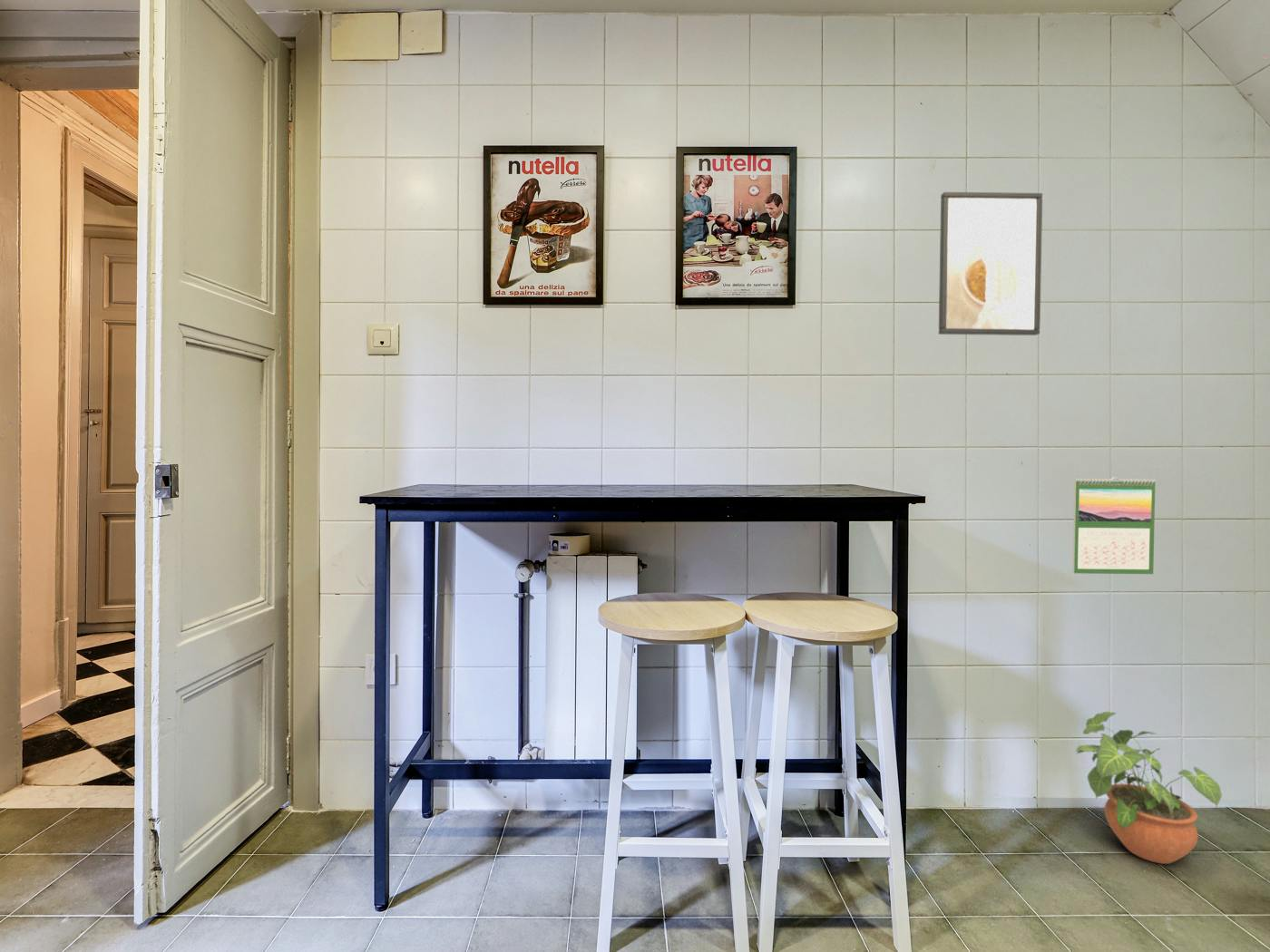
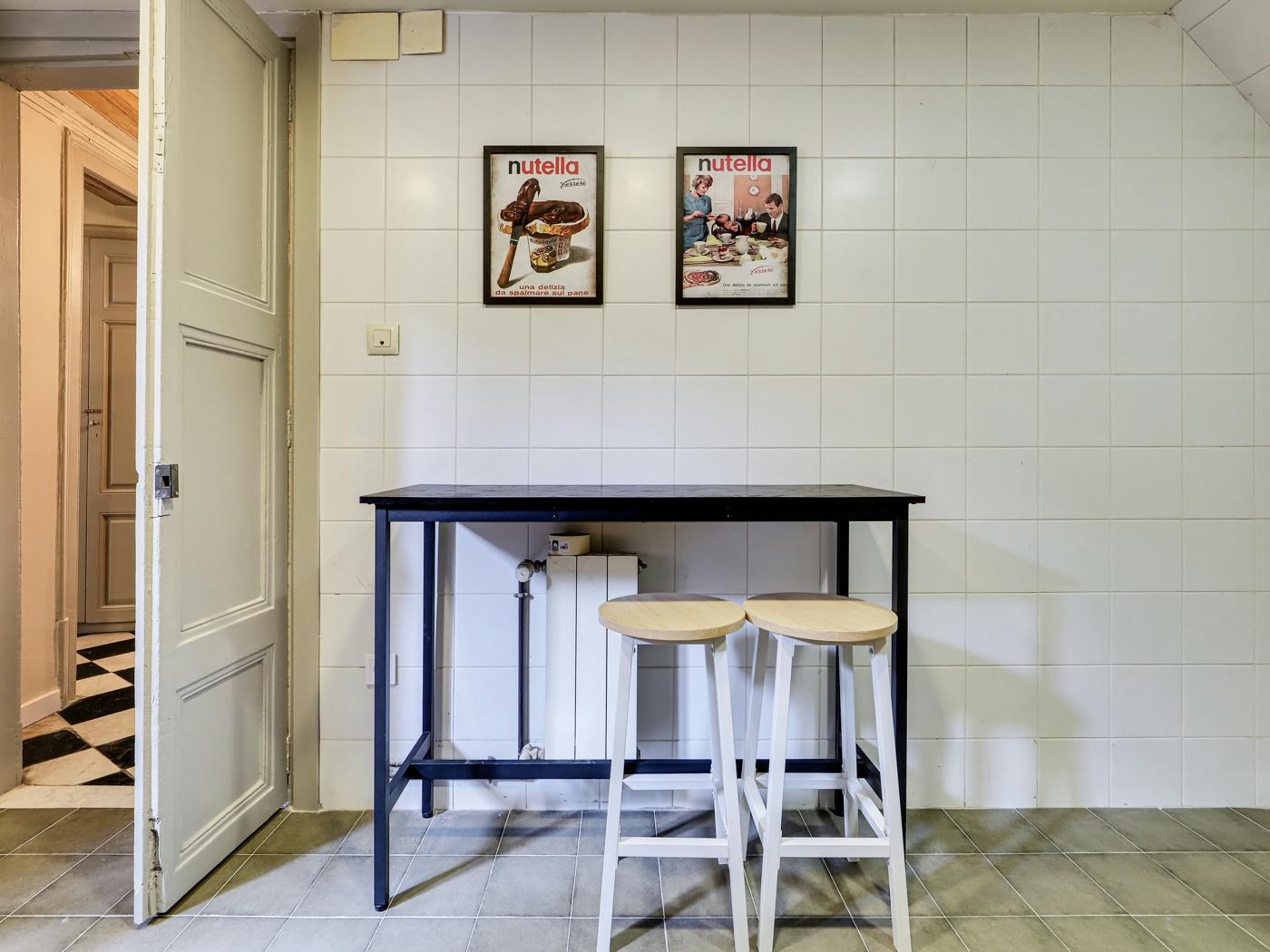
- calendar [1071,476,1157,575]
- potted plant [1075,711,1223,865]
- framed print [938,191,1043,336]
